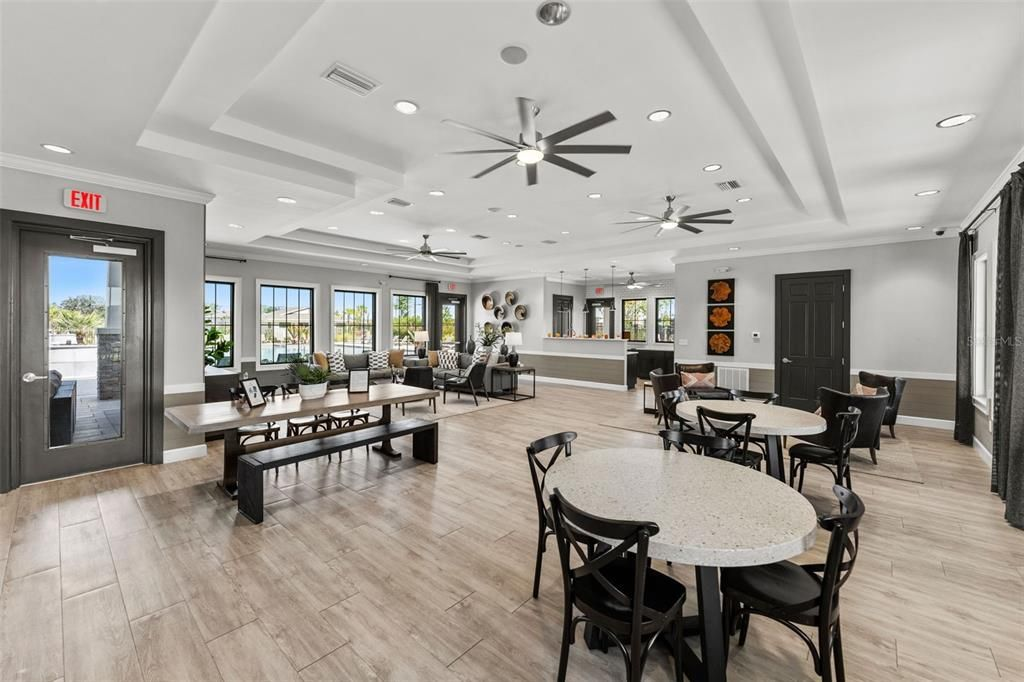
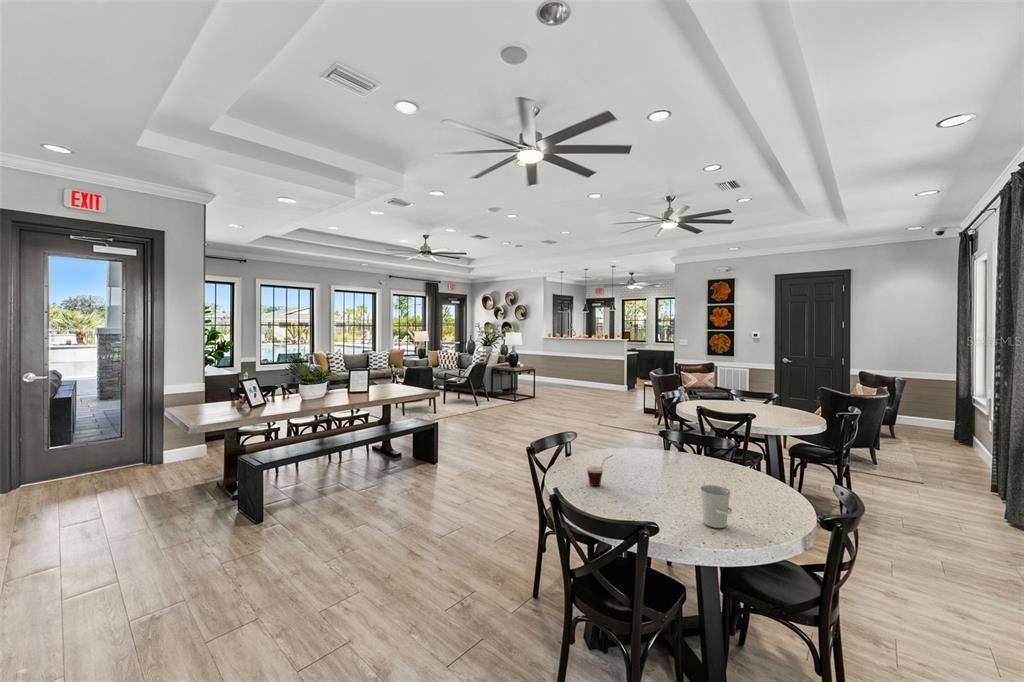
+ cup [586,454,614,487]
+ cup [700,484,733,529]
